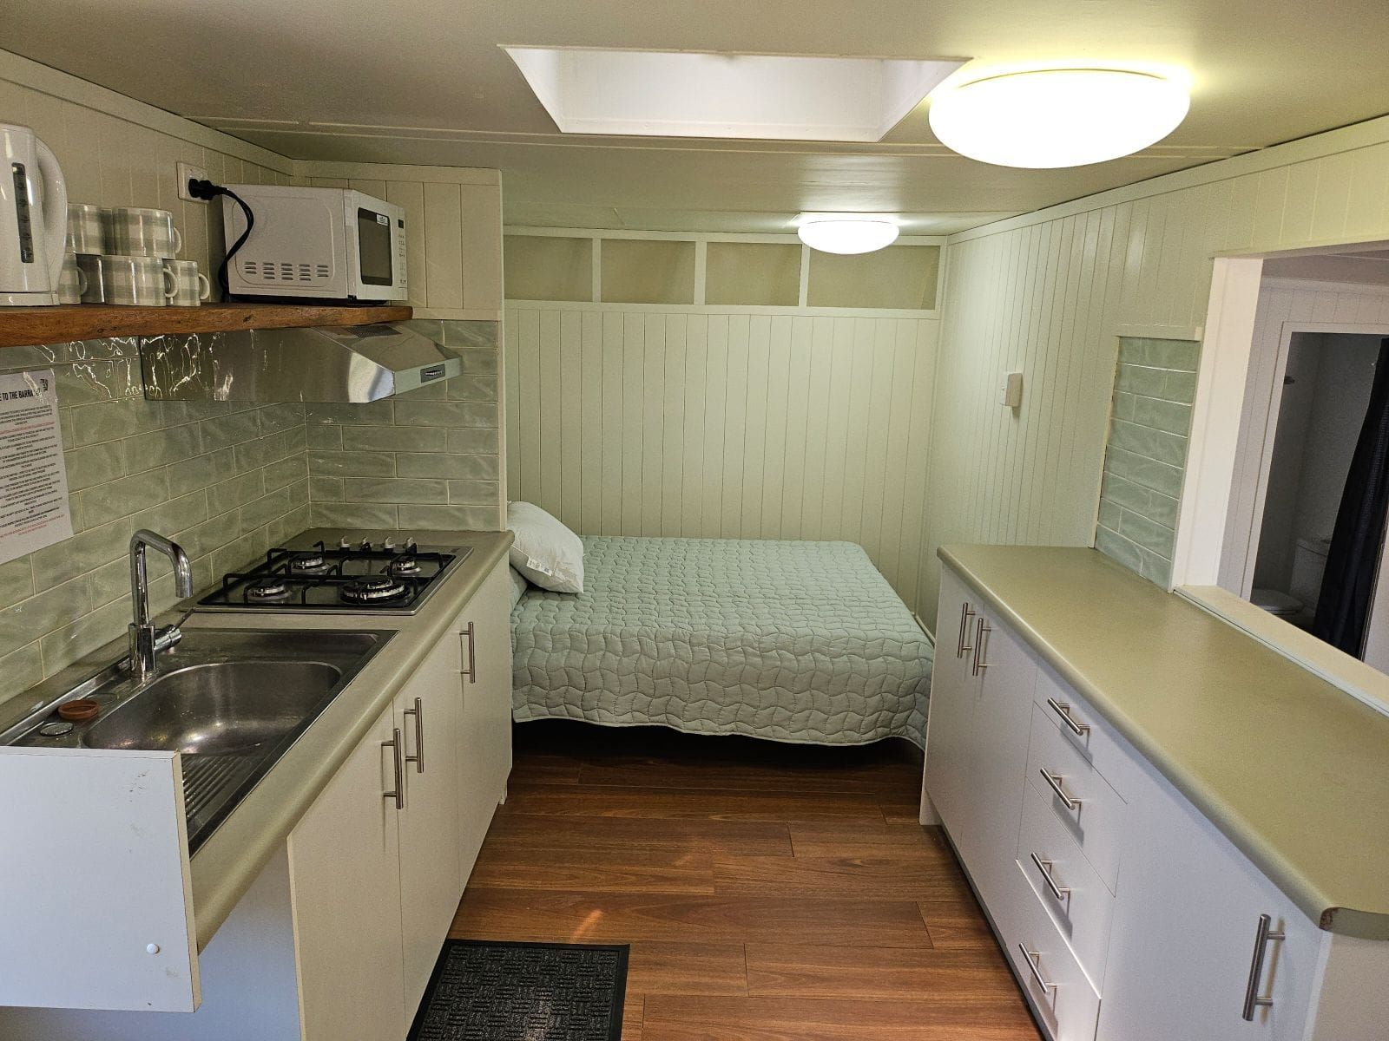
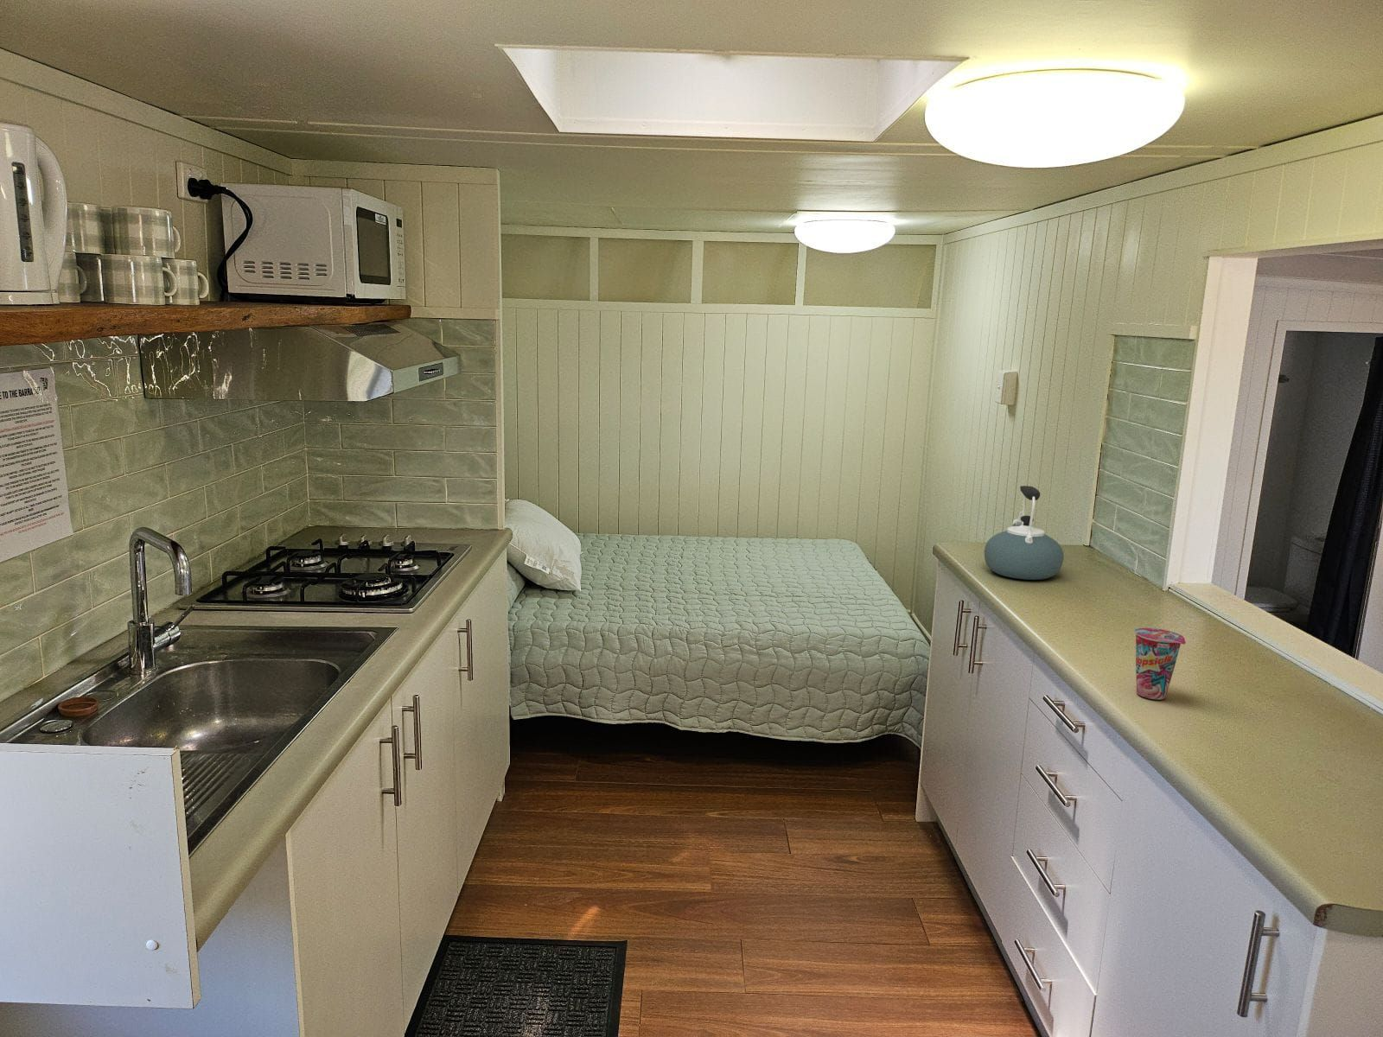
+ cup [1134,627,1187,700]
+ kettle [983,485,1064,581]
